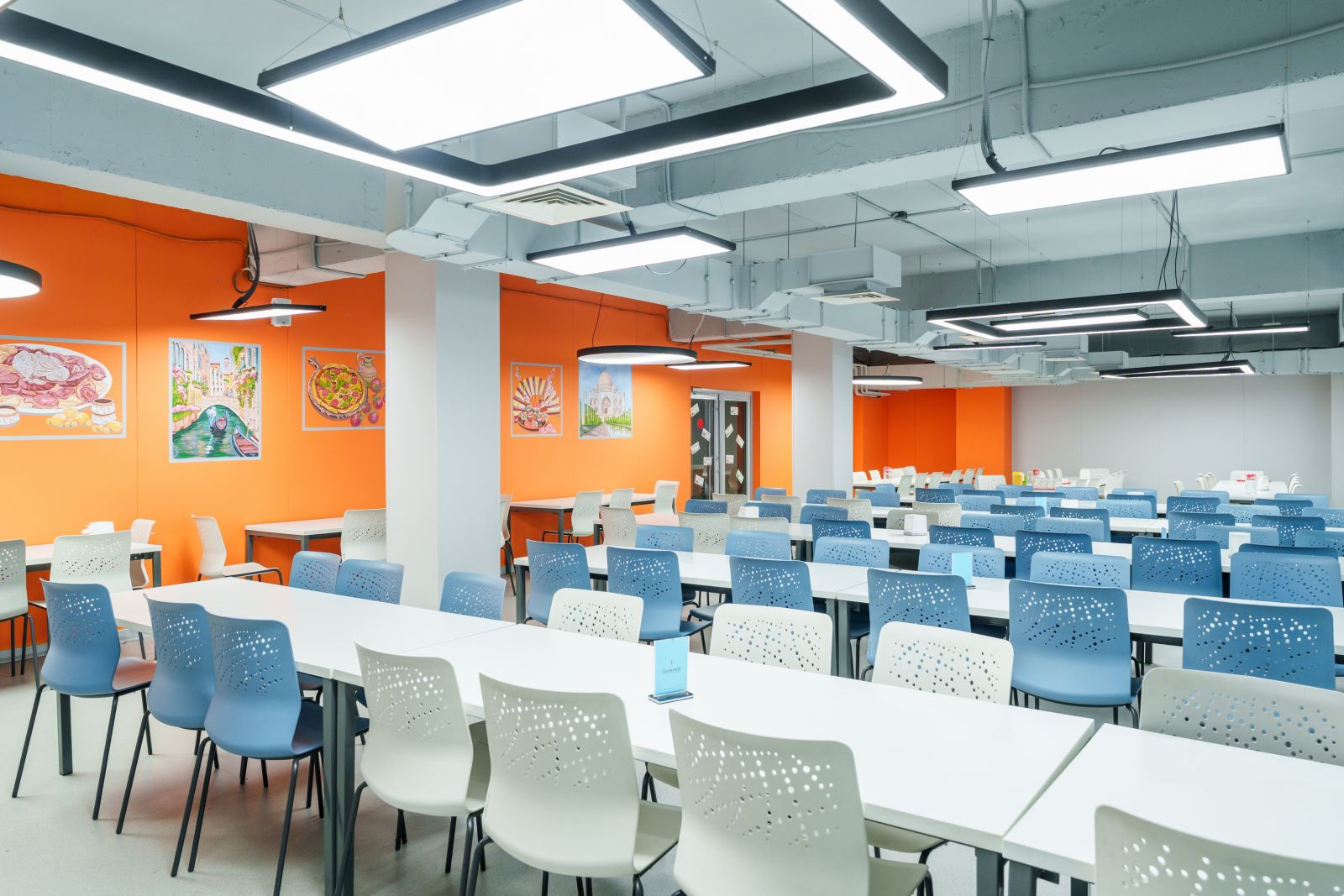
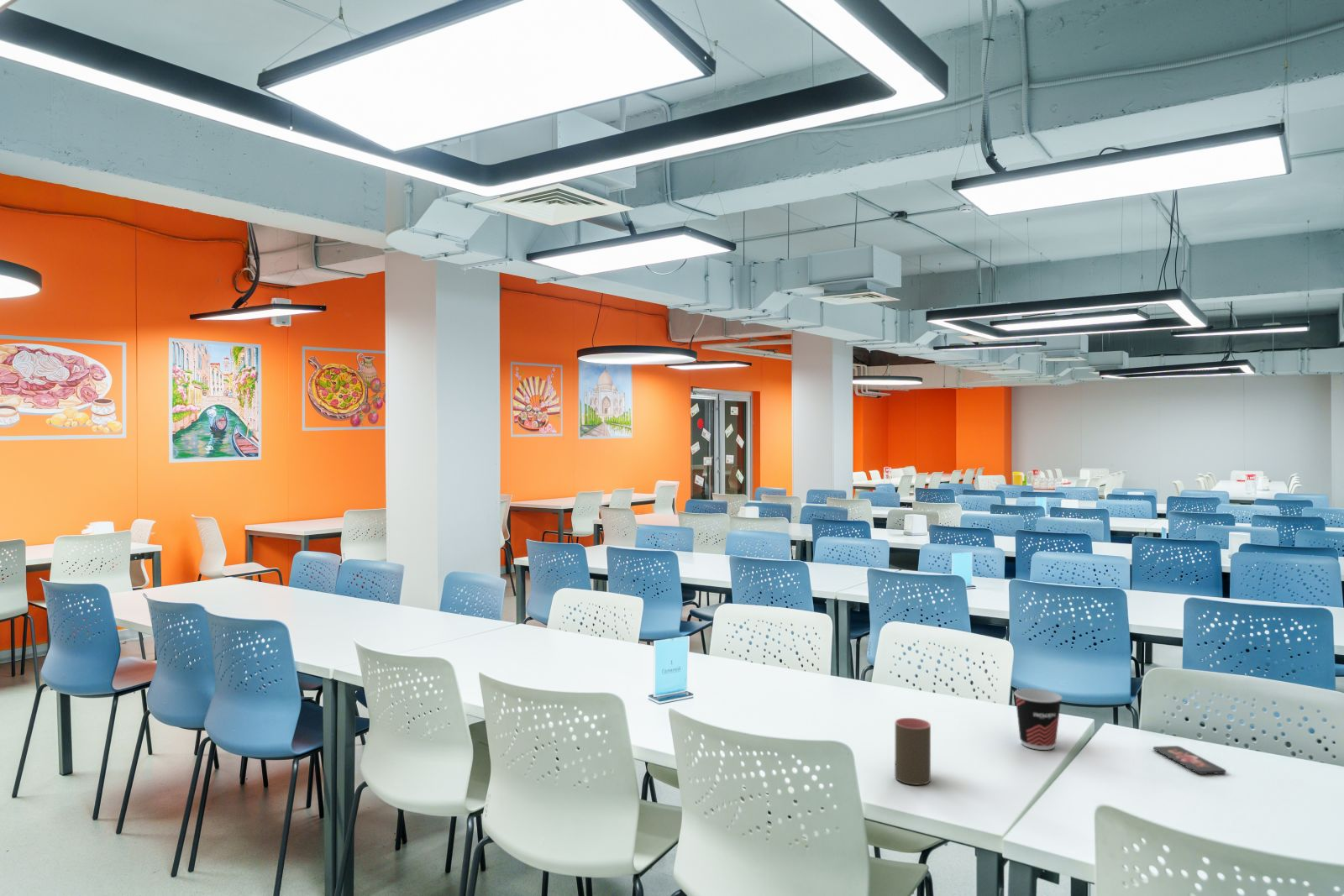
+ cup [1013,688,1063,751]
+ smartphone [1152,745,1227,775]
+ cup [894,717,932,786]
